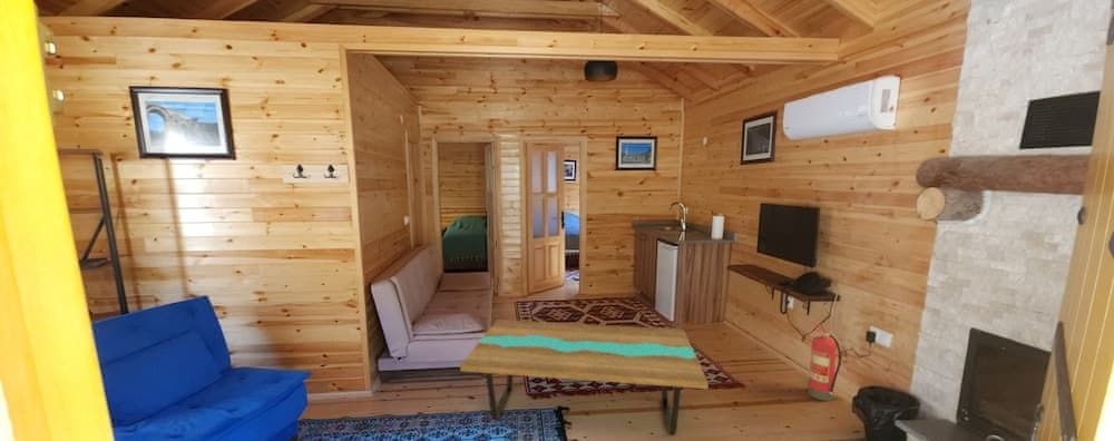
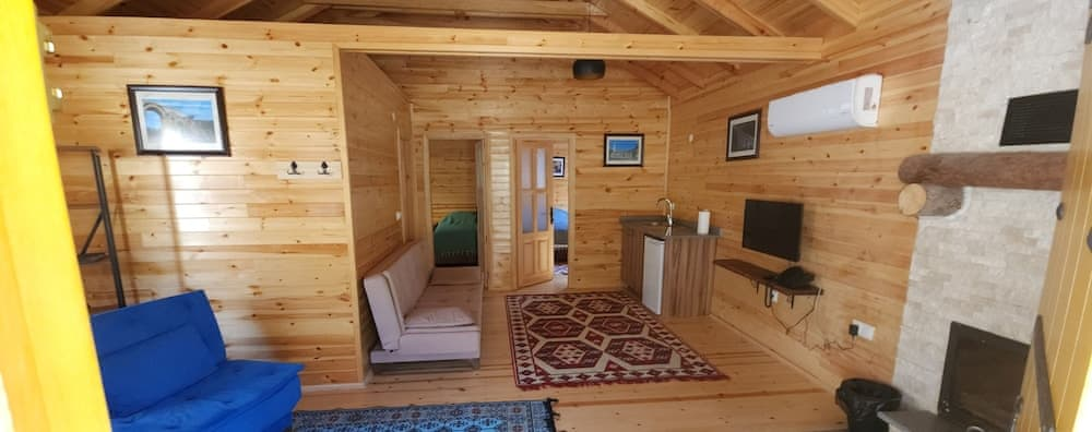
- coffee table [459,318,710,437]
- fire extinguisher [807,322,842,402]
